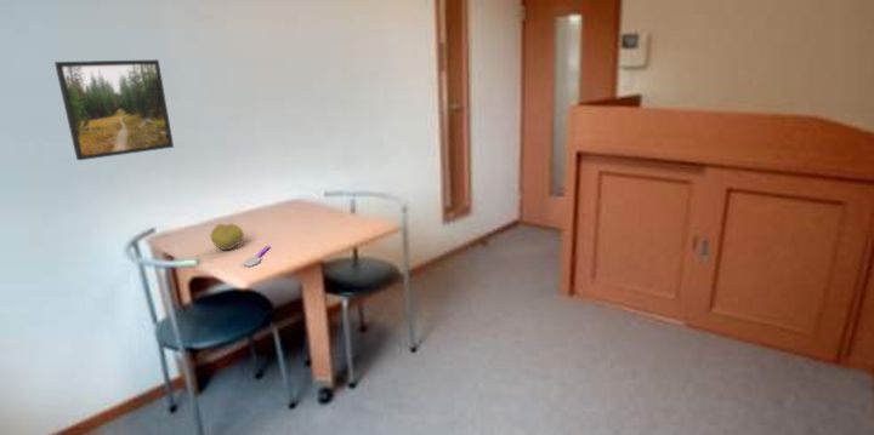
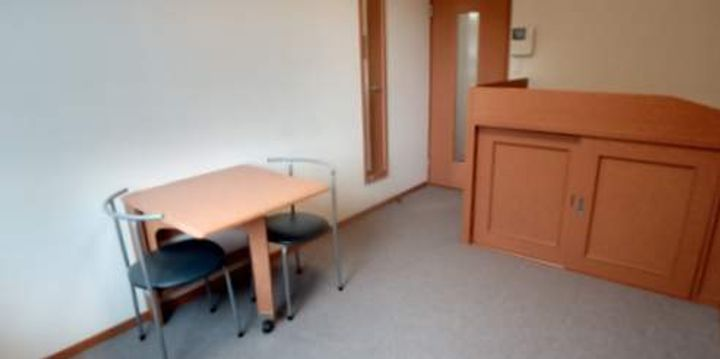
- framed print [53,58,175,161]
- spoon [244,245,272,268]
- fruit [209,223,245,251]
